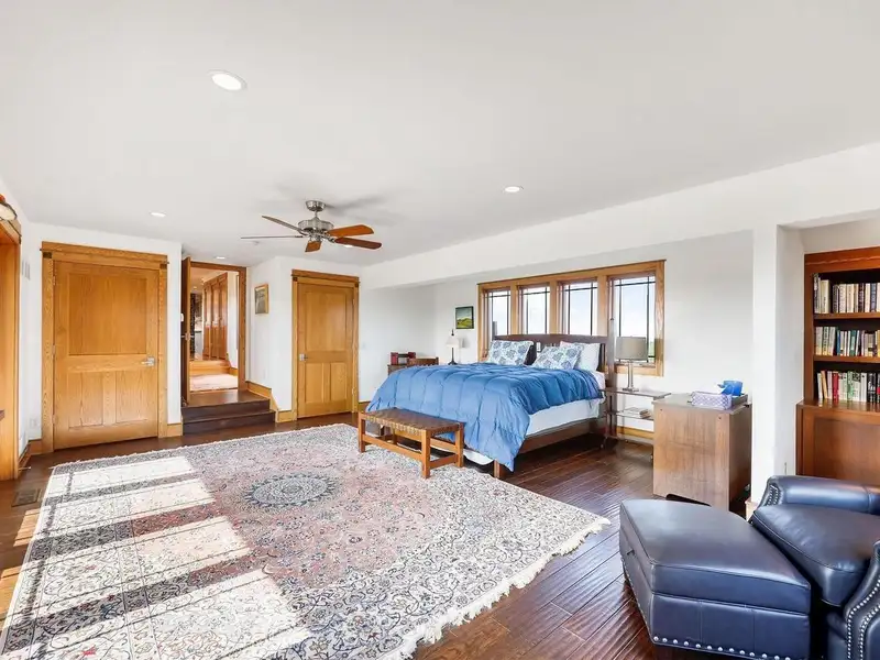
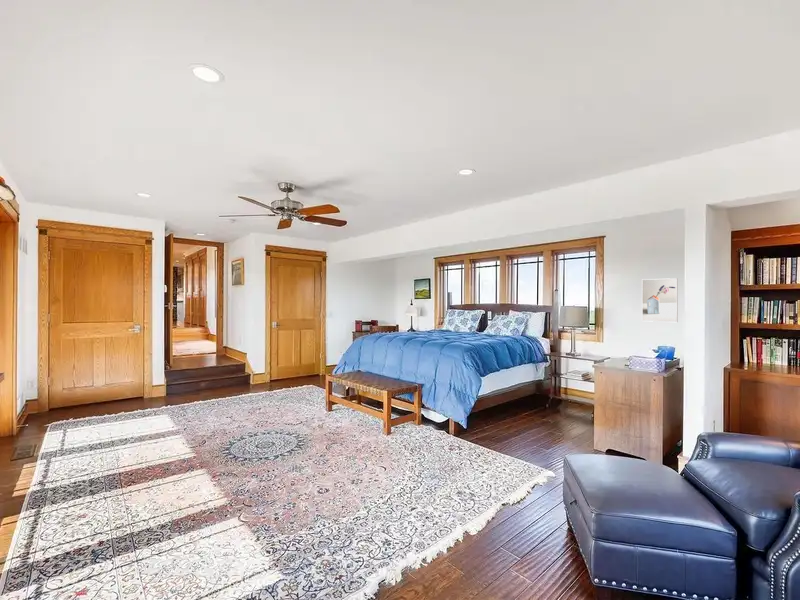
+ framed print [641,277,679,323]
